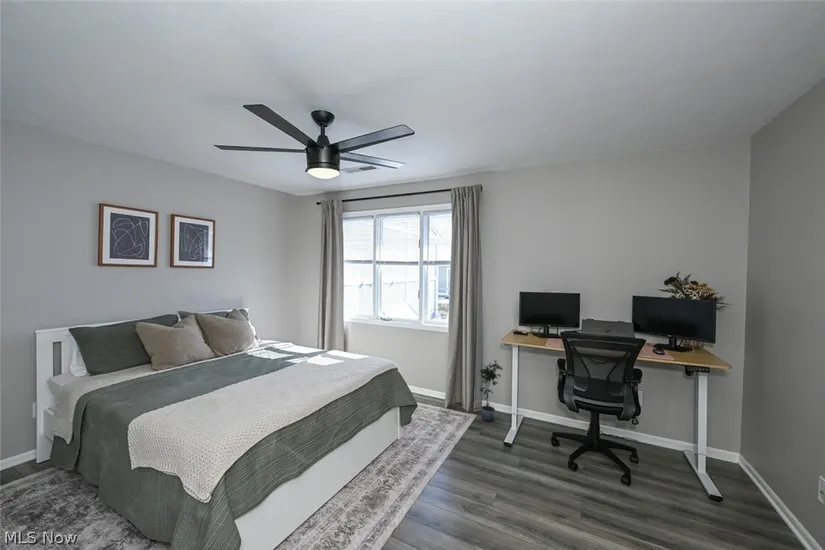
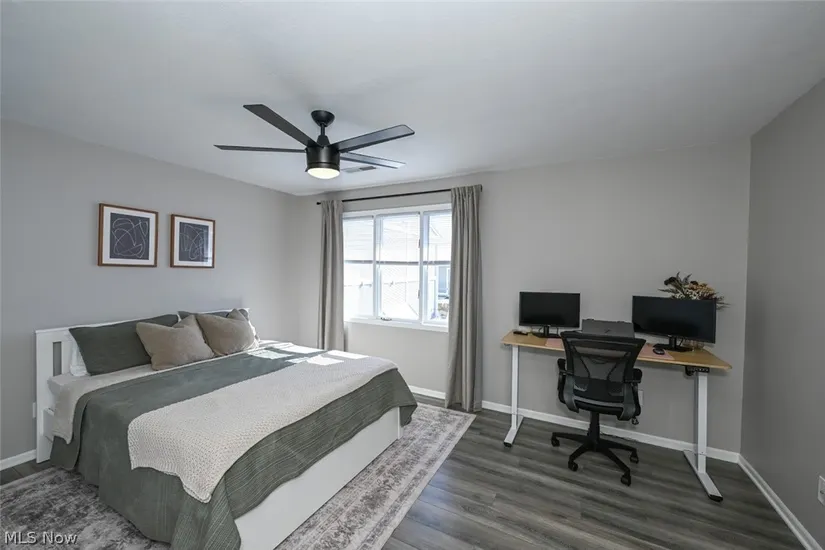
- potted plant [476,360,503,422]
